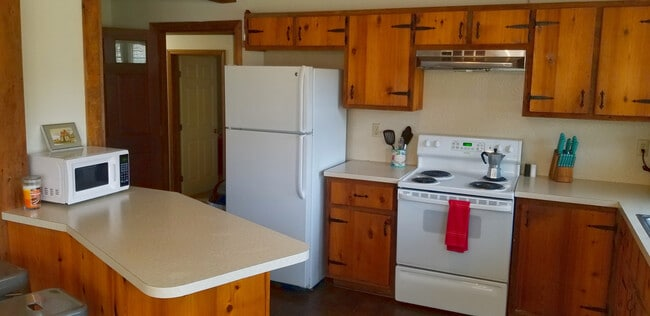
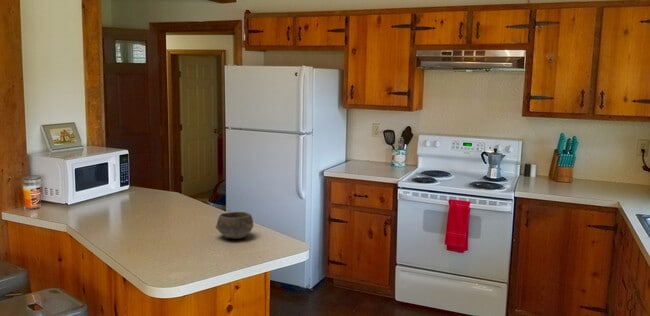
+ bowl [214,211,255,240]
